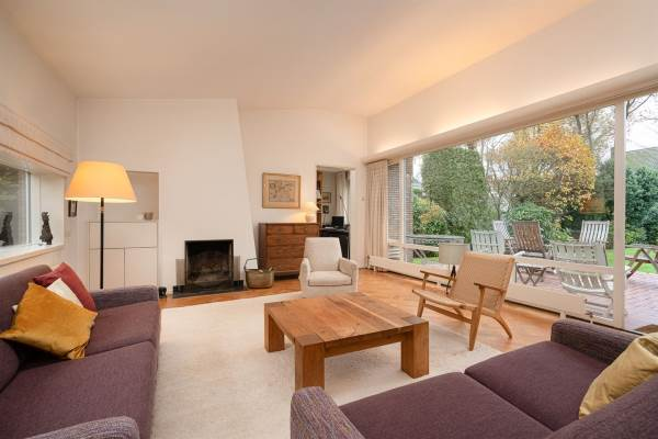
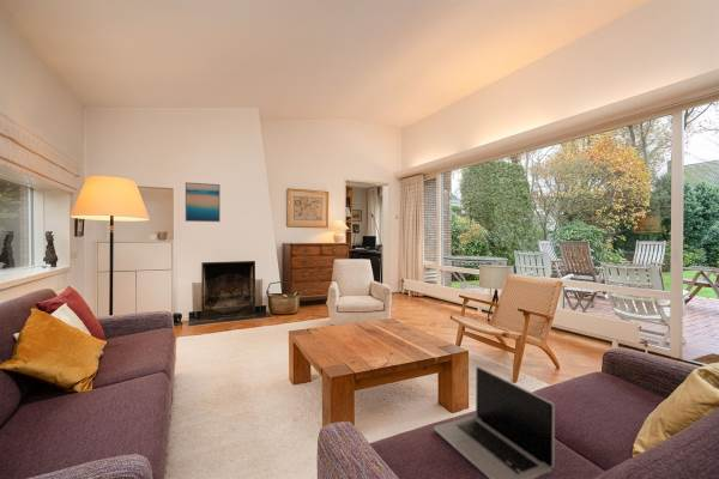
+ laptop [433,365,556,479]
+ wall art [185,181,222,223]
